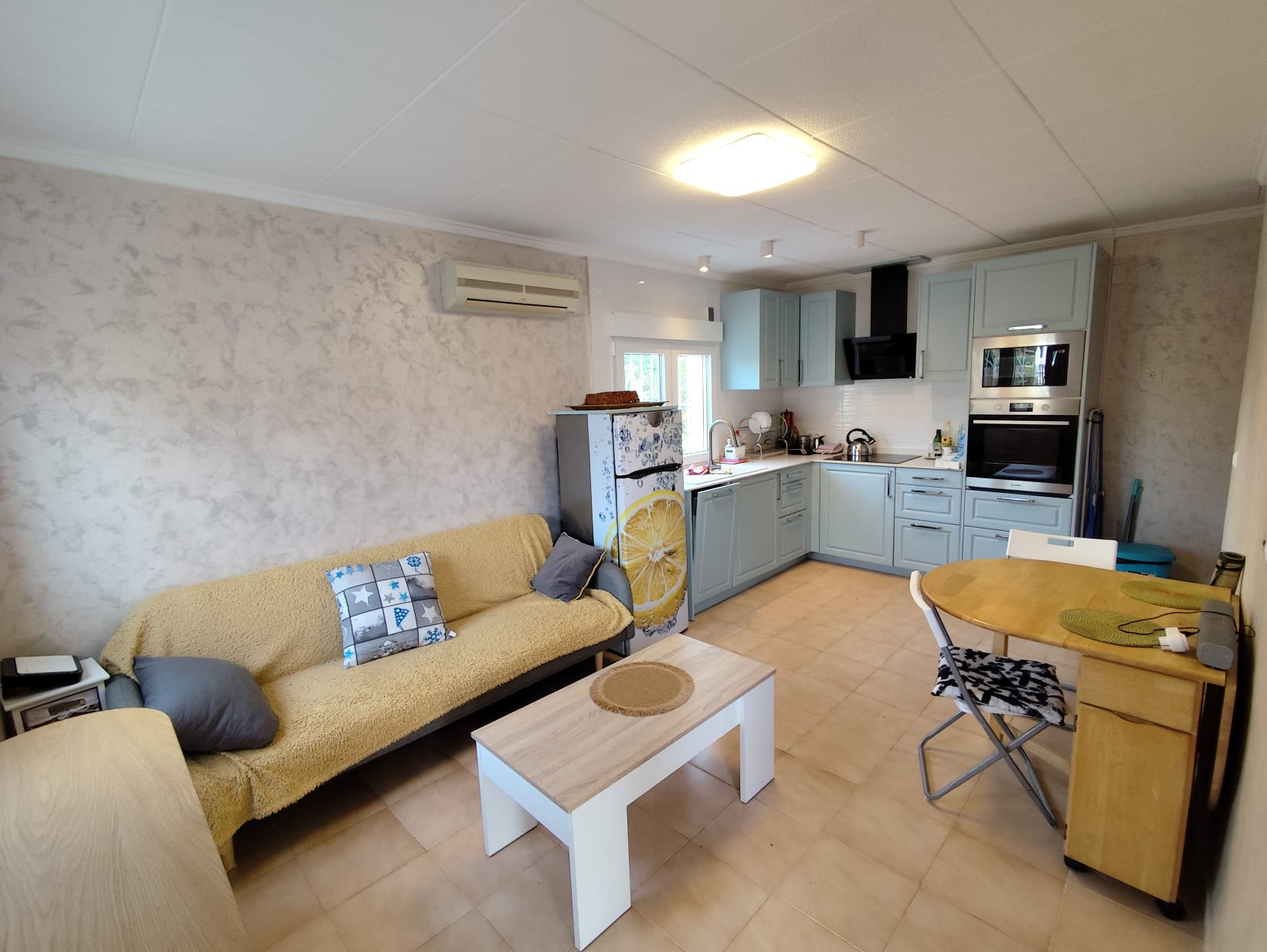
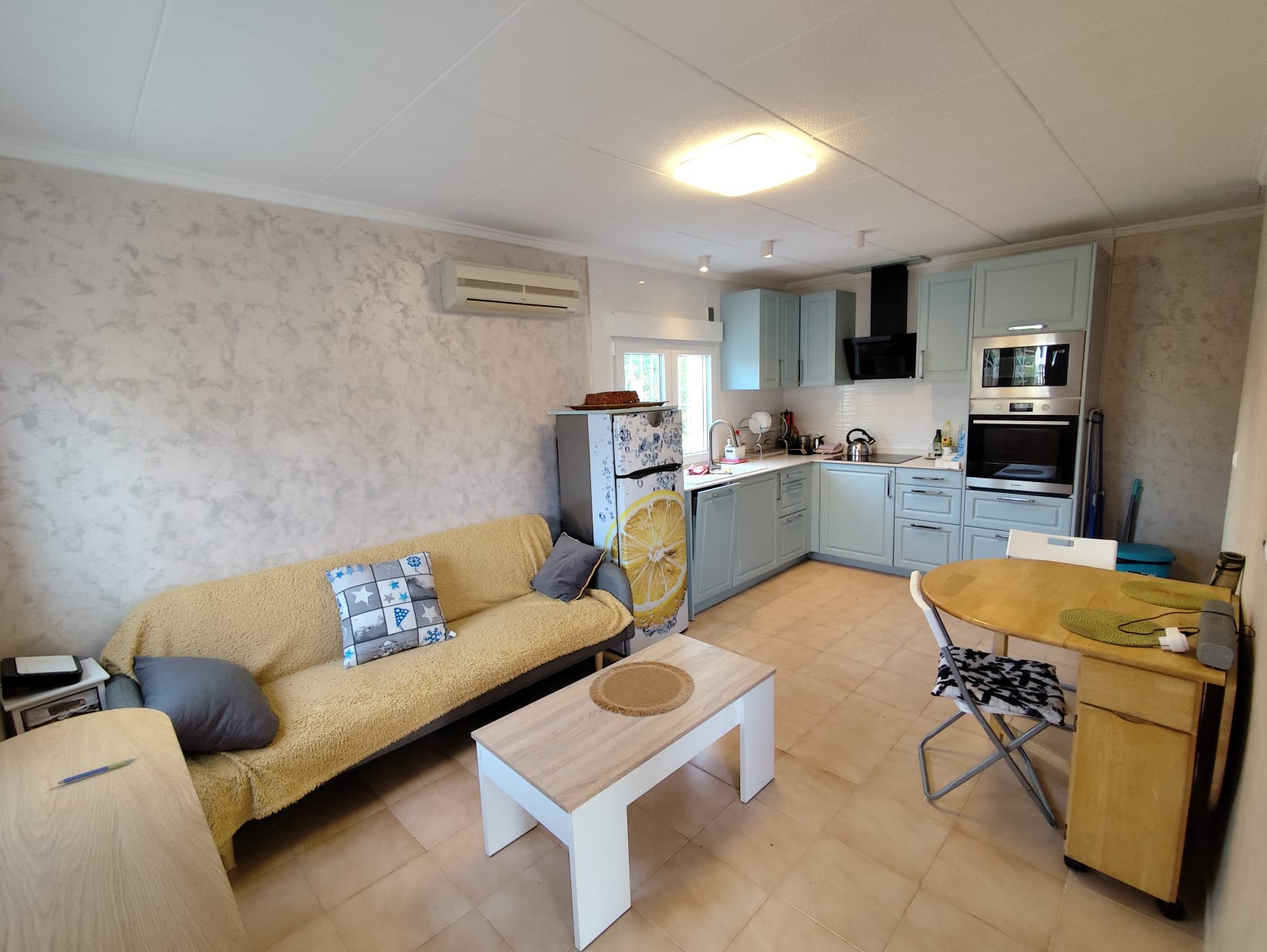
+ pen [57,758,137,785]
